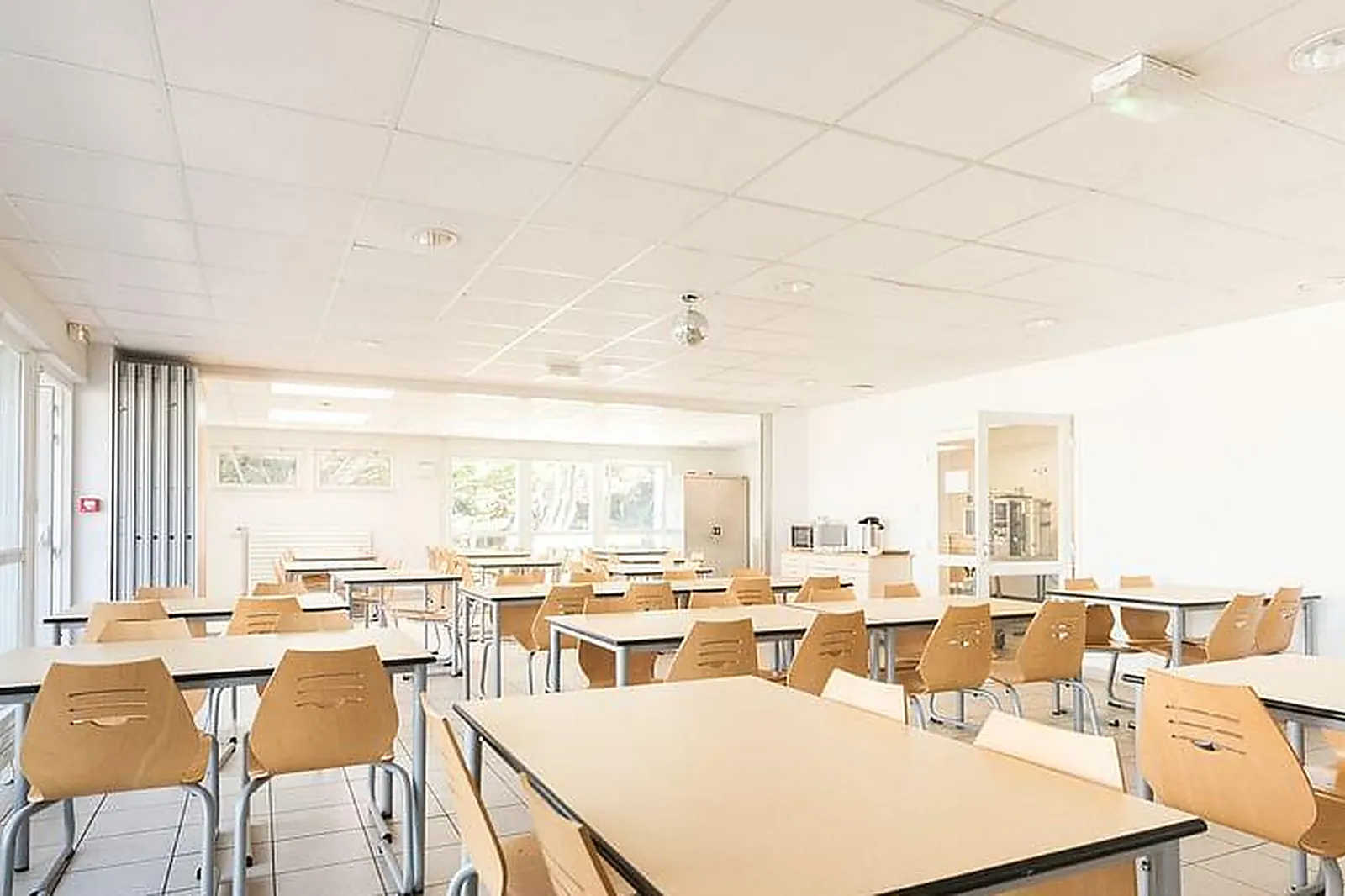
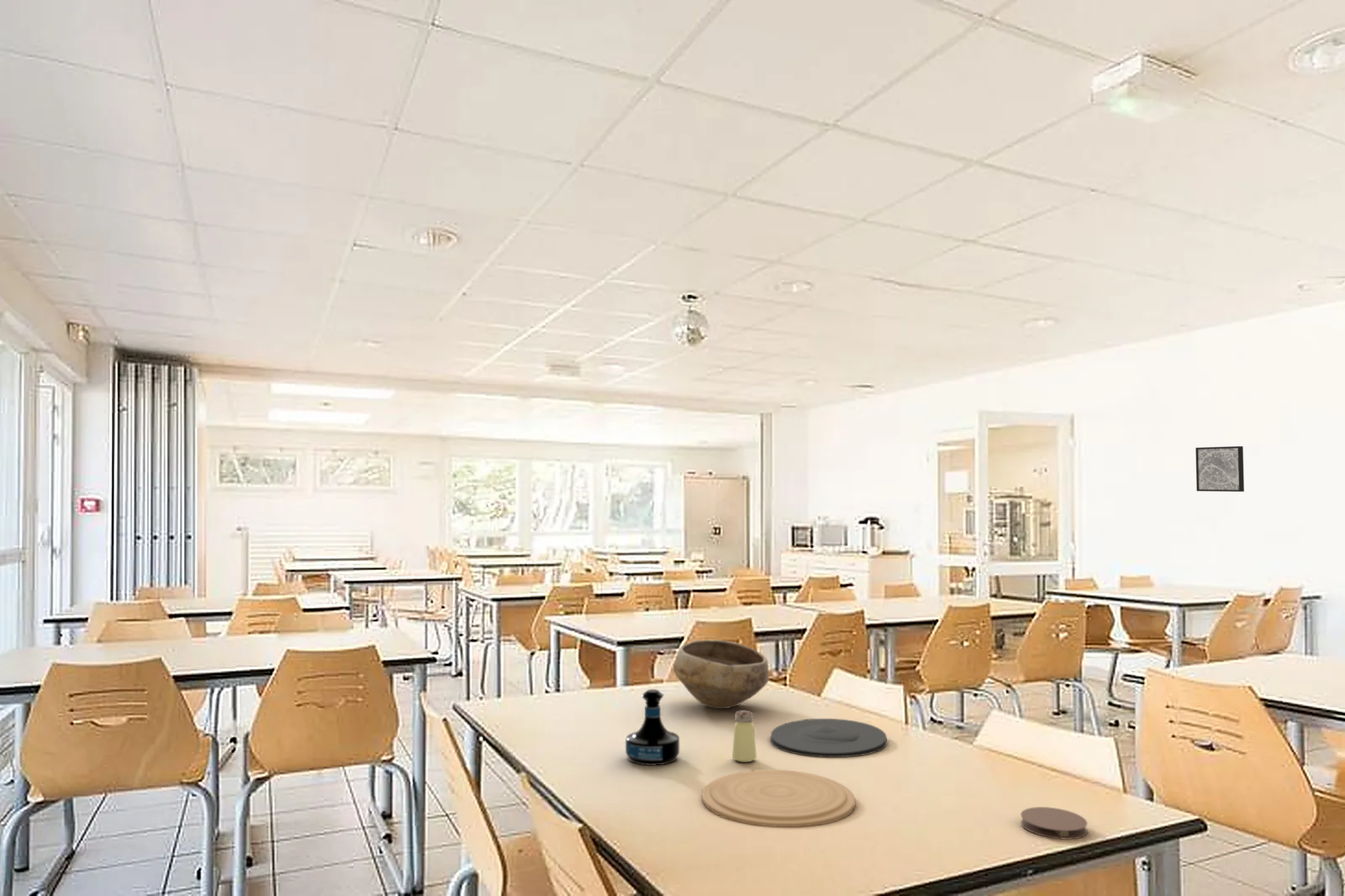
+ plate [701,769,856,828]
+ coaster [1020,806,1089,841]
+ bowl [673,639,770,709]
+ plate [770,718,888,758]
+ wall art [1195,445,1245,493]
+ saltshaker [731,709,757,763]
+ tequila bottle [625,688,680,767]
